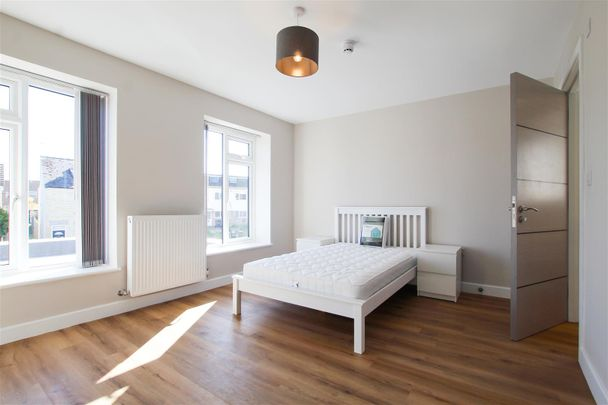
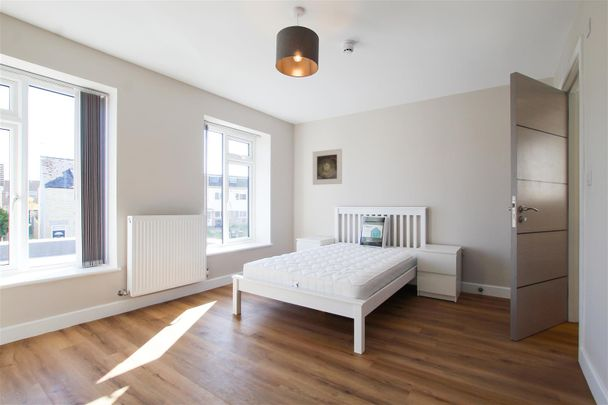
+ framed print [312,148,343,186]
